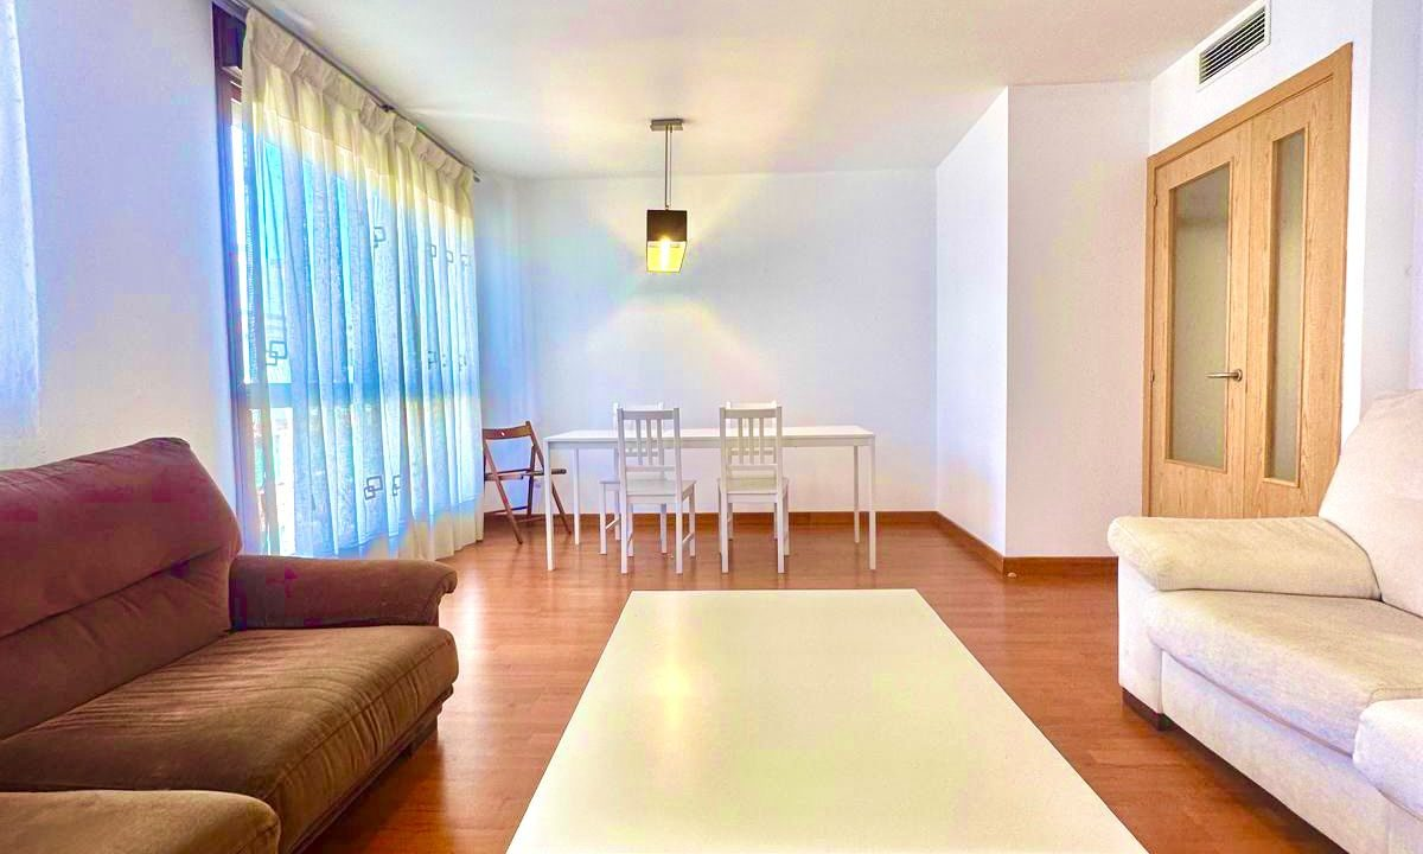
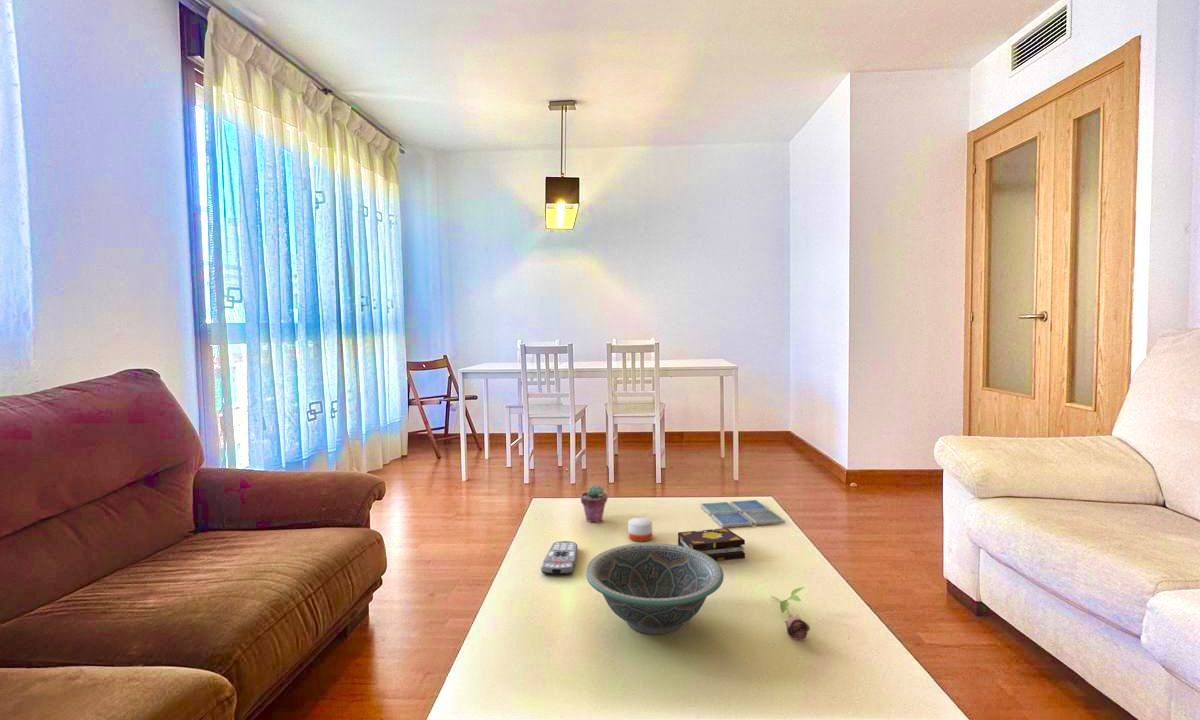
+ flower [770,586,811,642]
+ candle [627,514,653,542]
+ book [677,527,746,562]
+ decorative bowl [585,542,725,636]
+ drink coaster [699,499,786,528]
+ remote control [540,540,578,576]
+ potted succulent [580,484,608,523]
